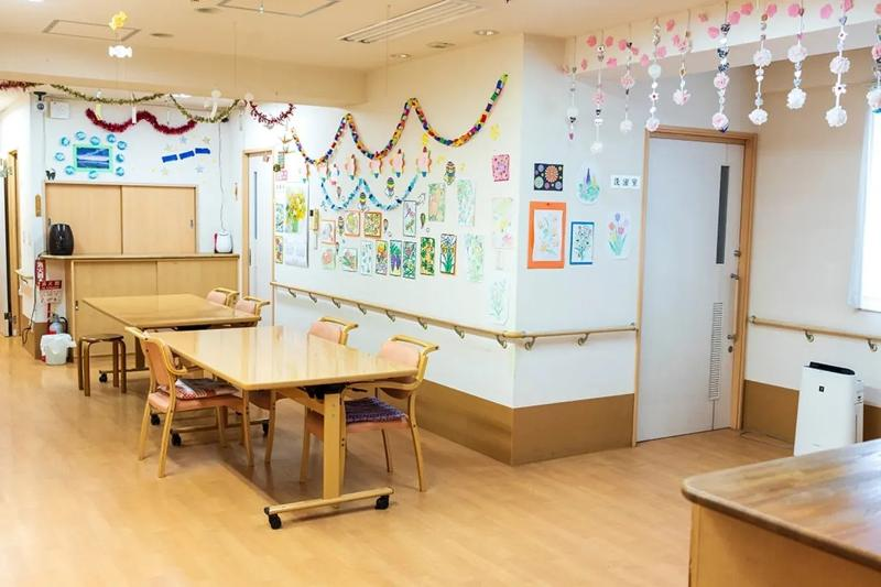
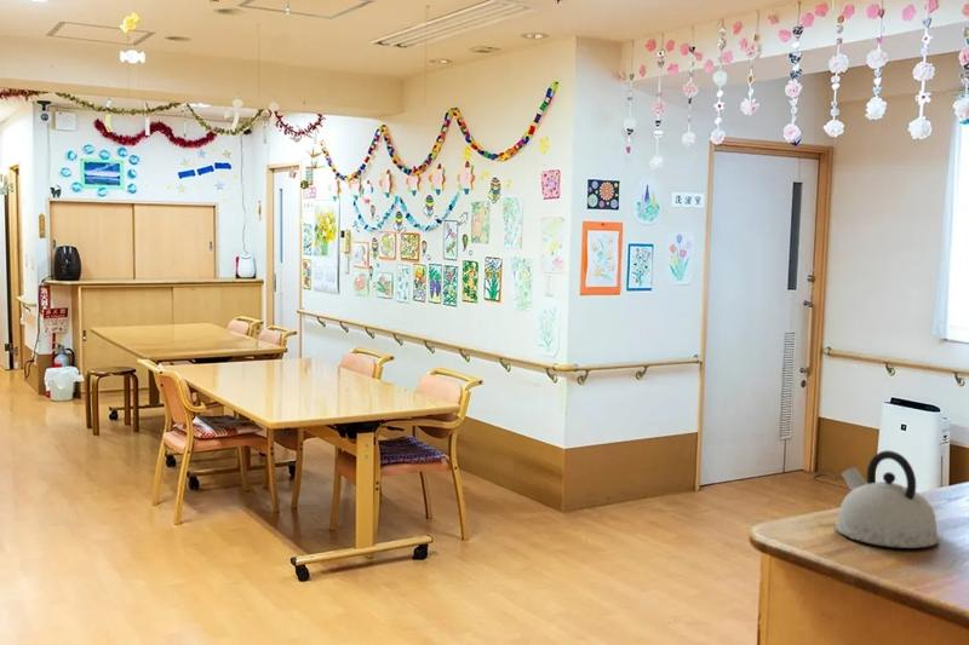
+ kettle [833,449,941,549]
